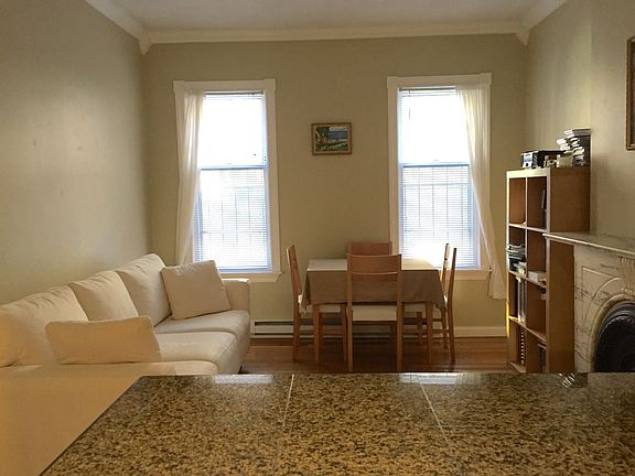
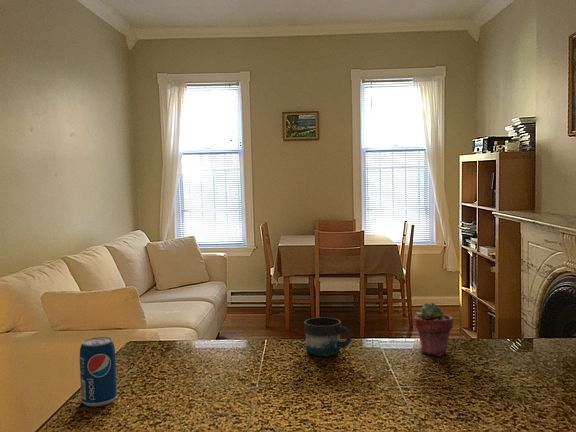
+ mug [303,316,352,357]
+ beverage can [79,336,118,407]
+ potted succulent [413,302,454,357]
